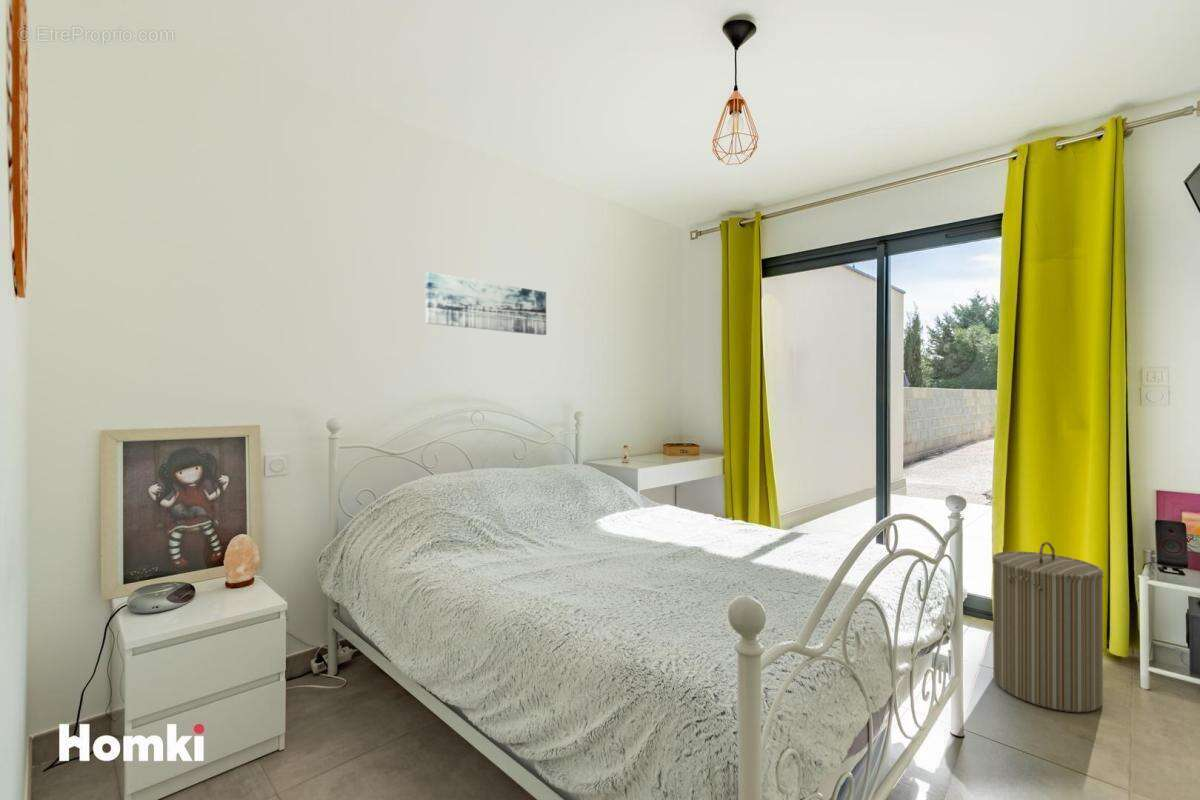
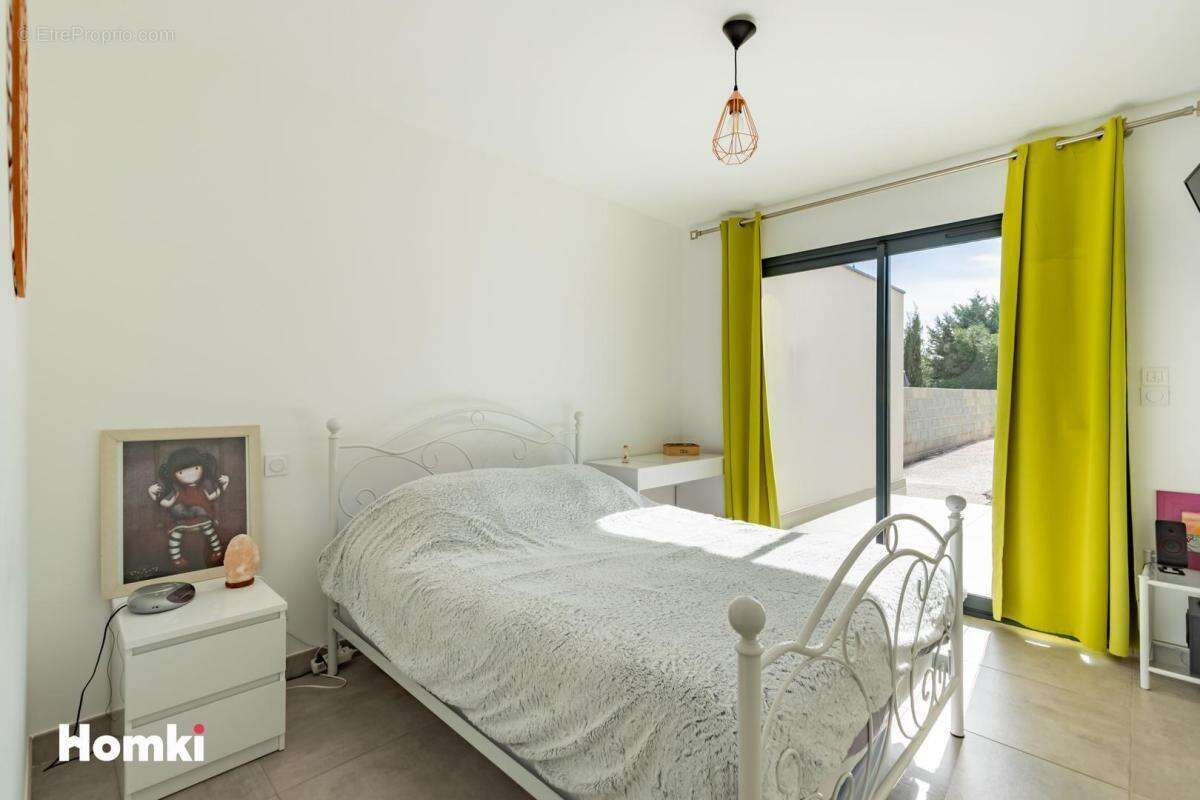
- wall art [424,271,547,336]
- laundry hamper [991,541,1105,713]
